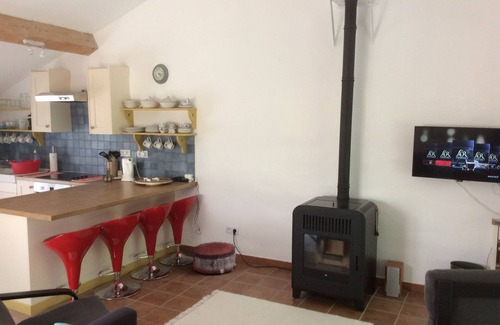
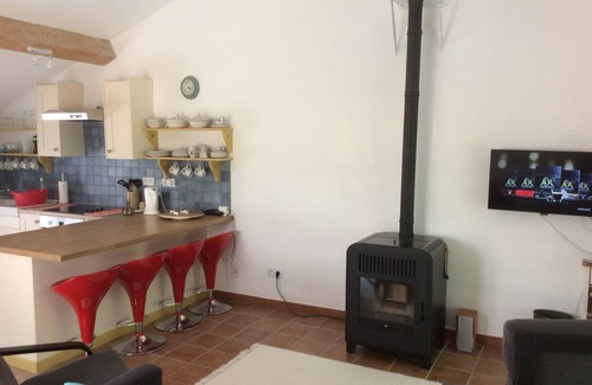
- pouf [192,241,237,275]
